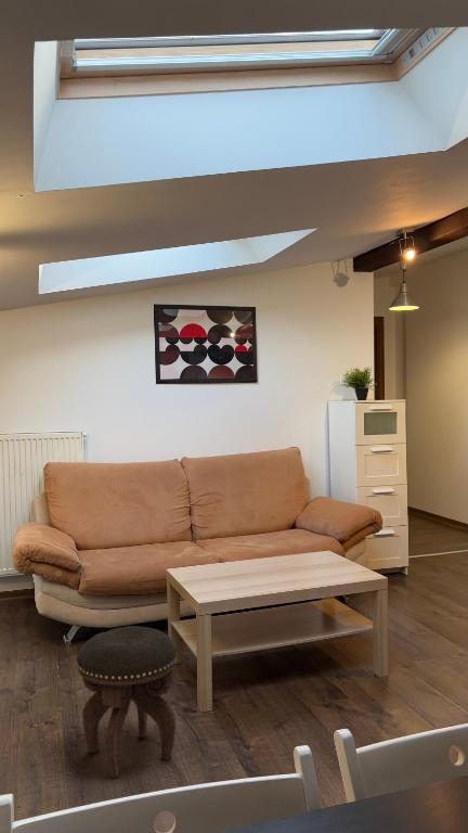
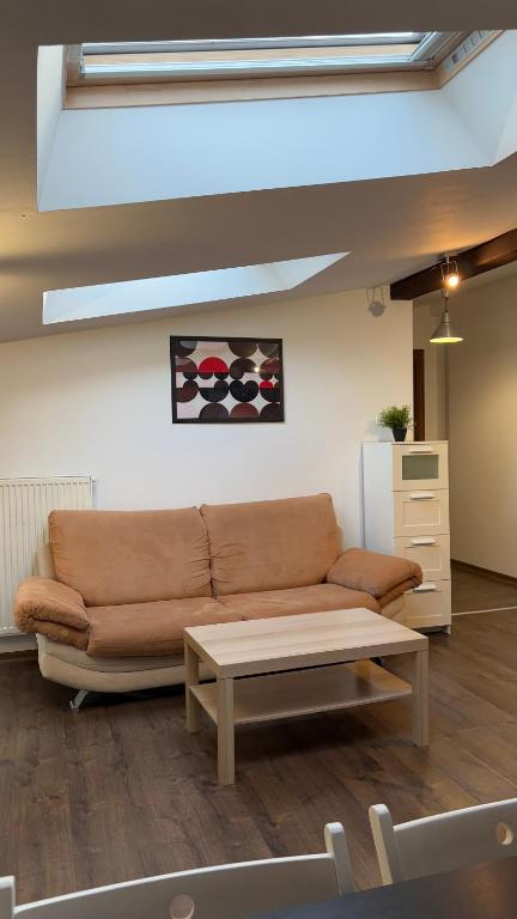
- footstool [76,625,178,779]
